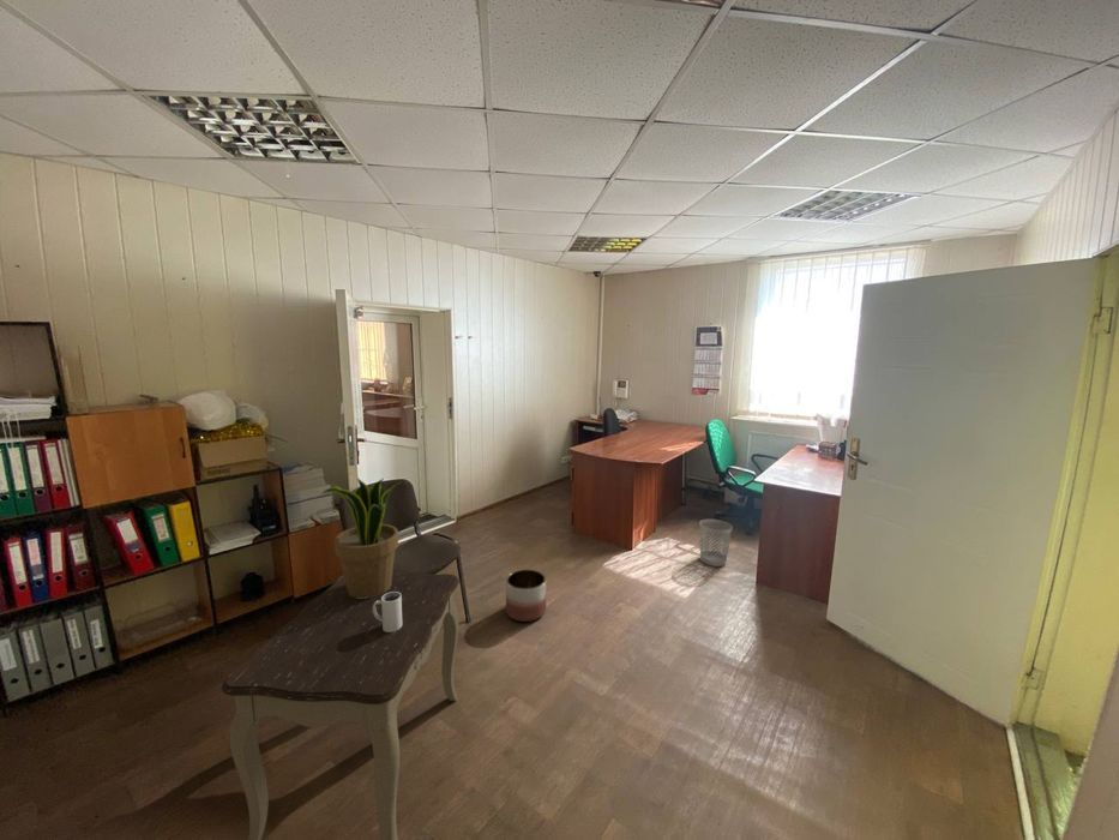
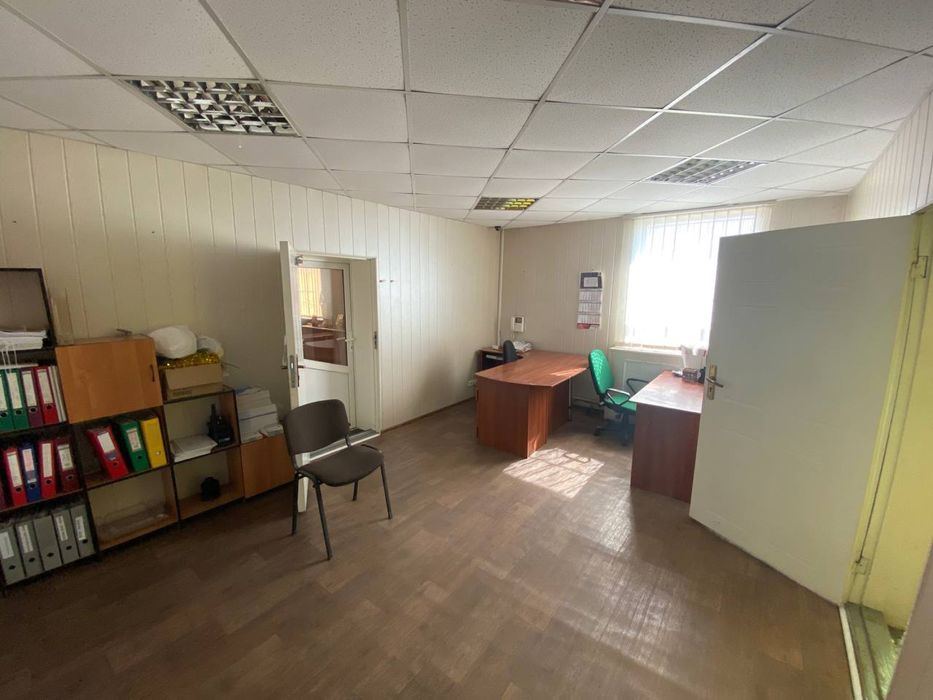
- mug [373,592,402,632]
- wastebasket [698,518,733,568]
- side table [221,570,461,840]
- planter [505,568,547,623]
- potted plant [320,476,404,599]
